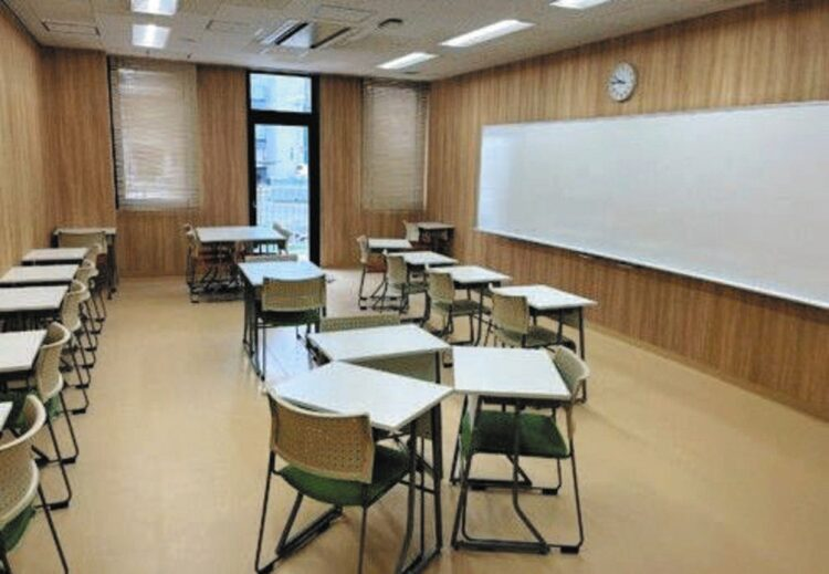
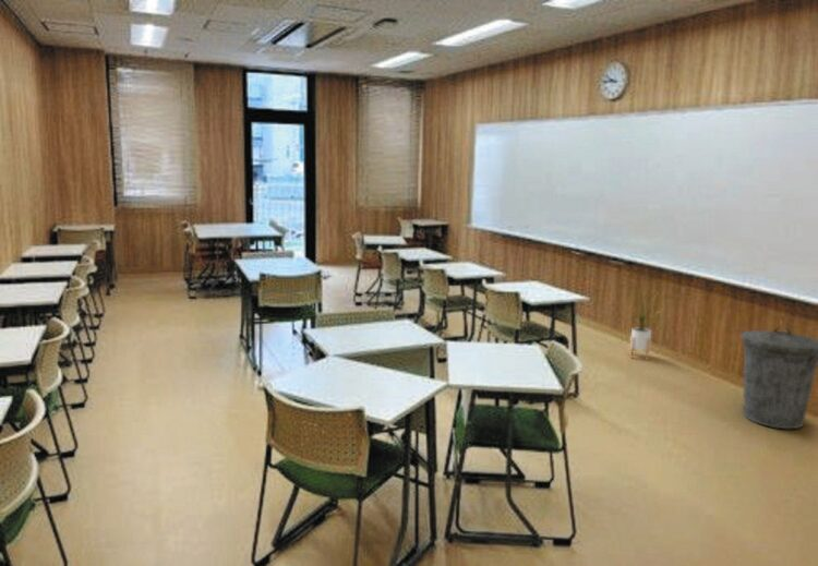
+ trash can [739,325,818,430]
+ house plant [624,286,664,361]
